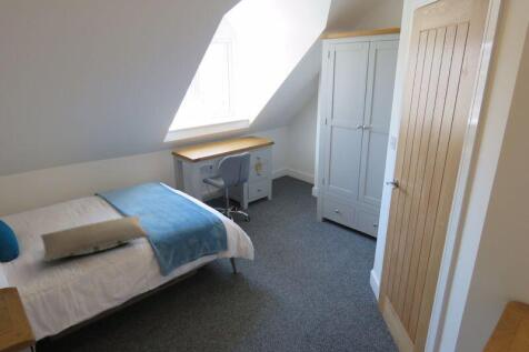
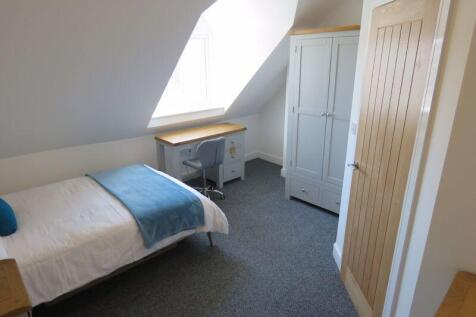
- pillow [40,213,151,263]
